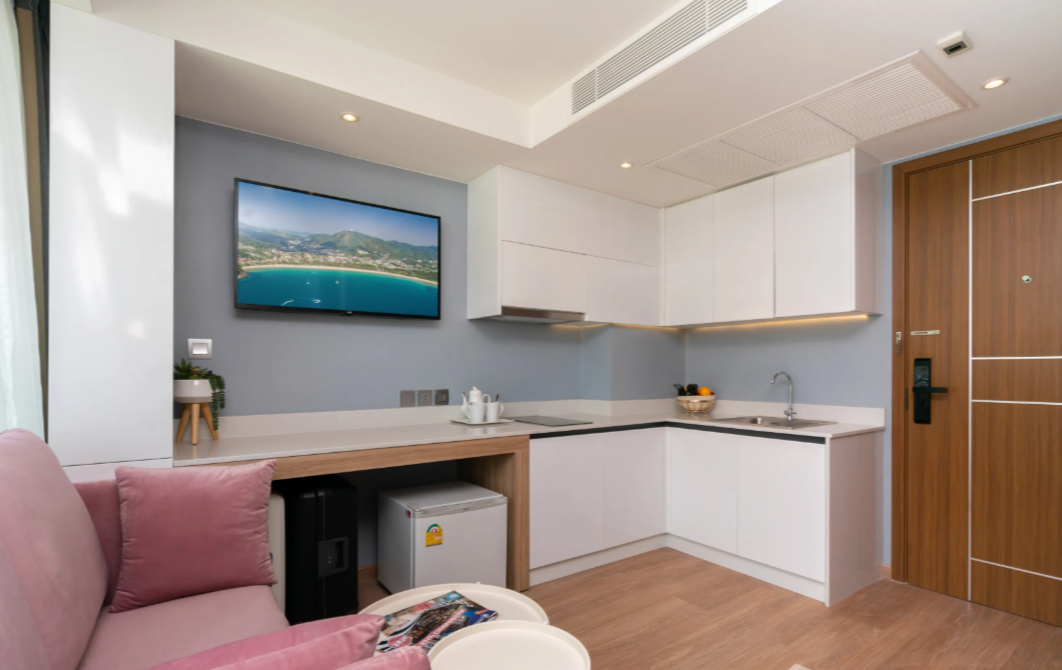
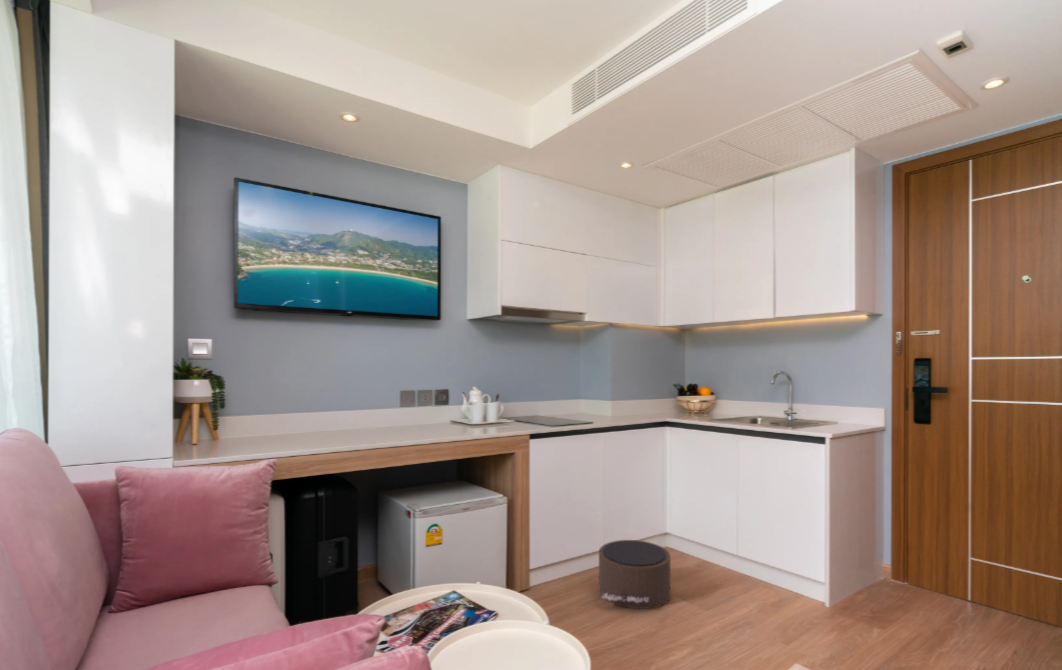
+ pouf [598,539,672,610]
